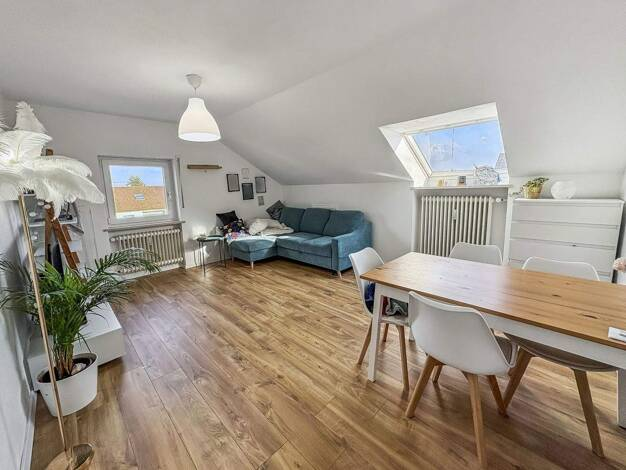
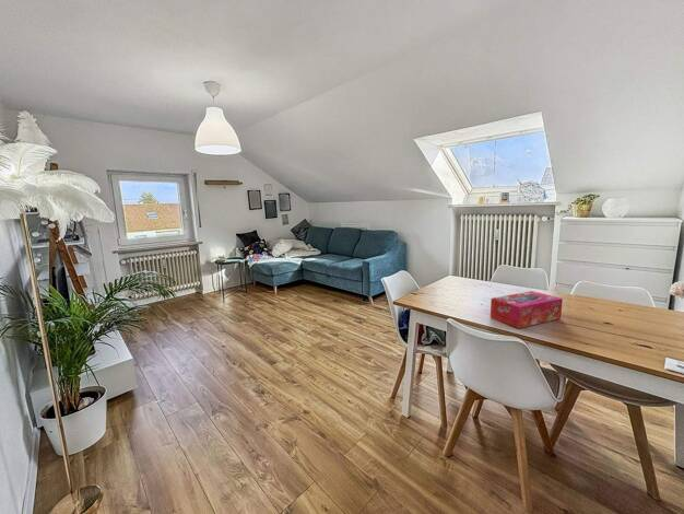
+ tissue box [490,290,564,329]
